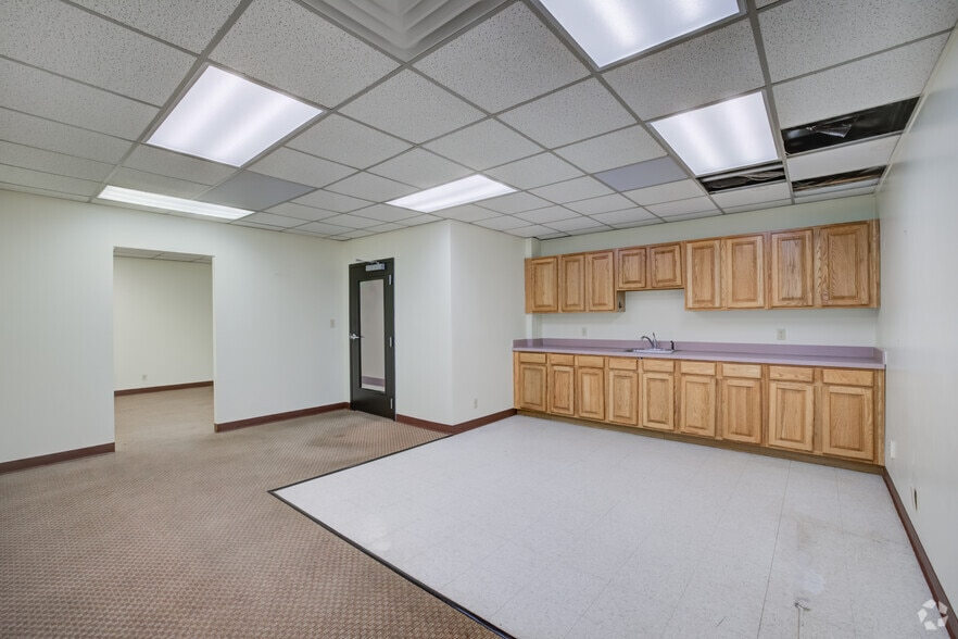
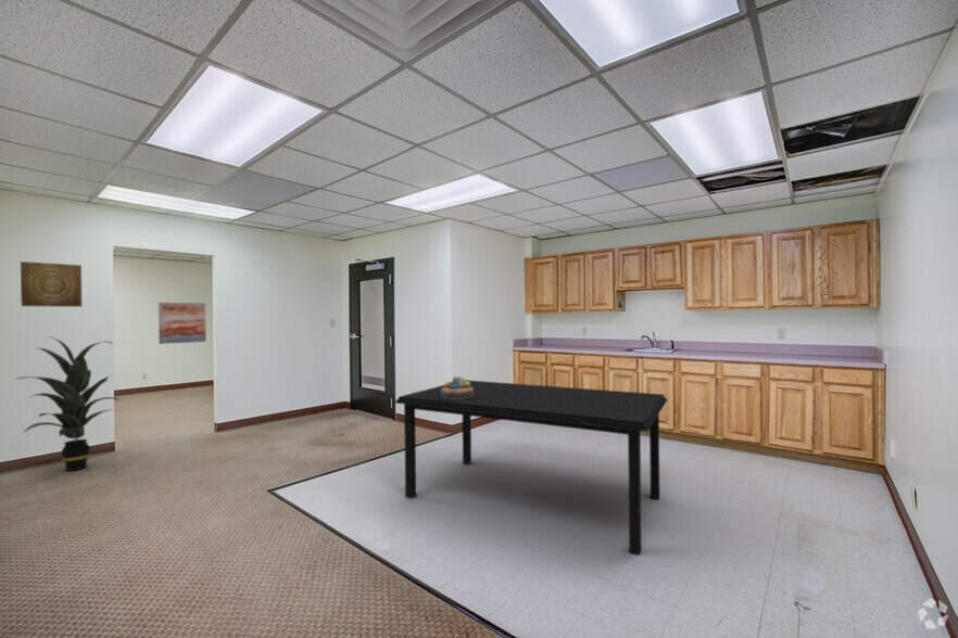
+ wall art [157,302,207,345]
+ wall art [20,260,84,308]
+ dining table [393,379,669,556]
+ decorative bowl [441,374,474,399]
+ indoor plant [14,335,122,472]
